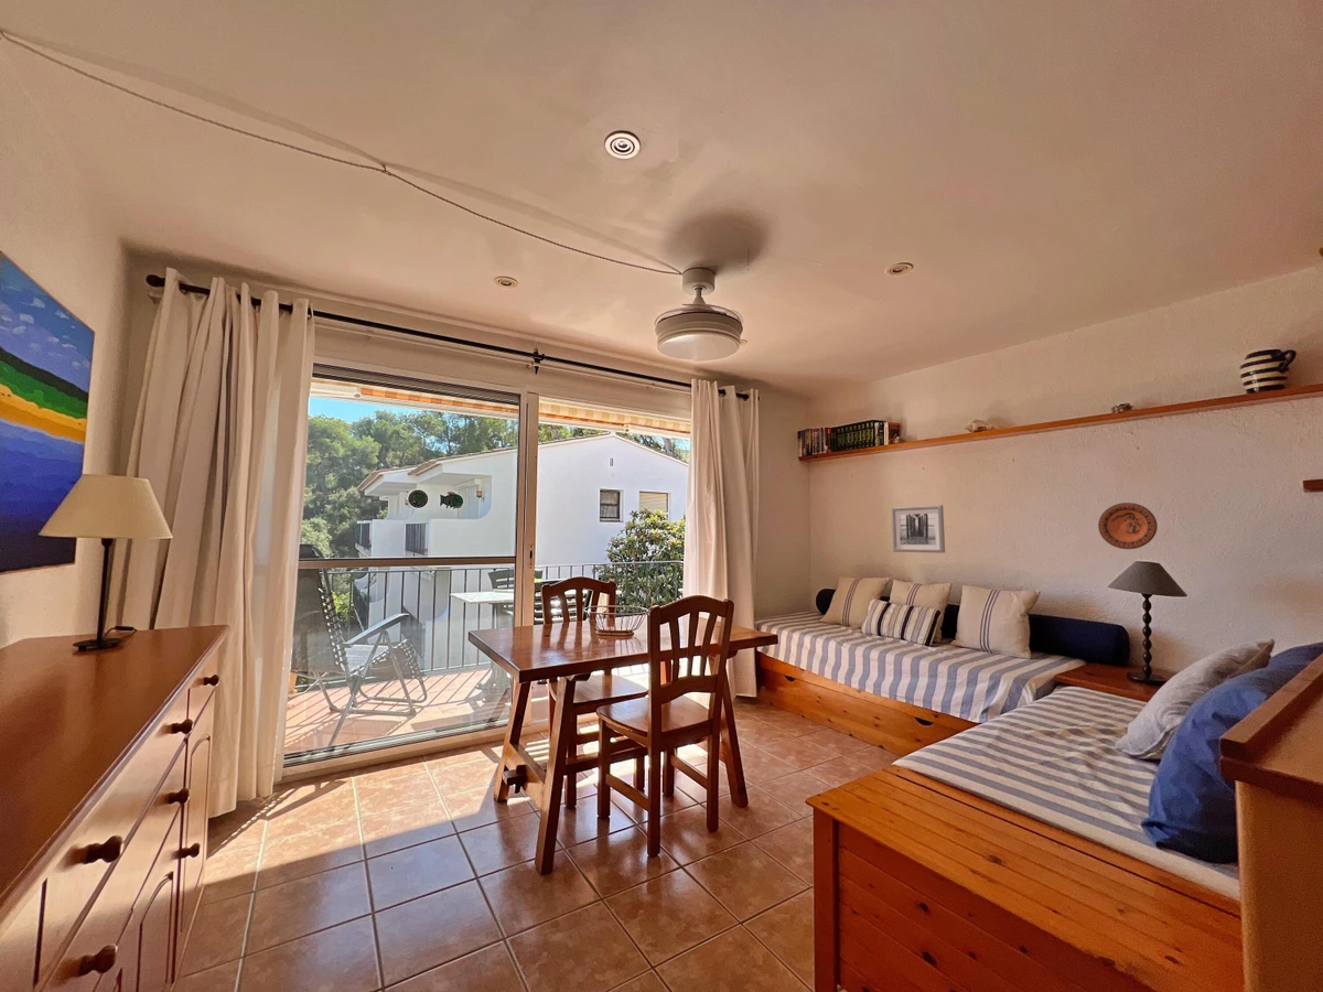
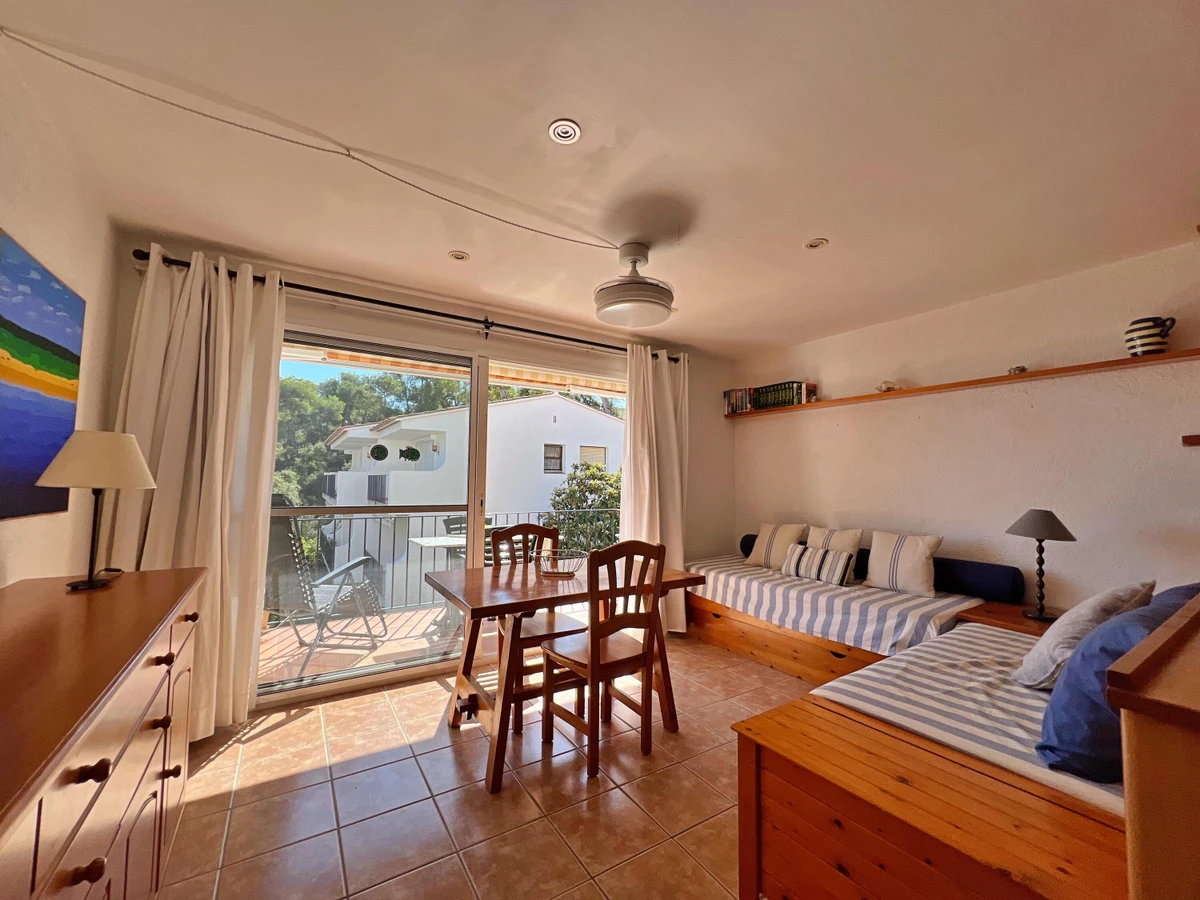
- wall art [891,504,946,554]
- decorative plate [1097,502,1159,550]
